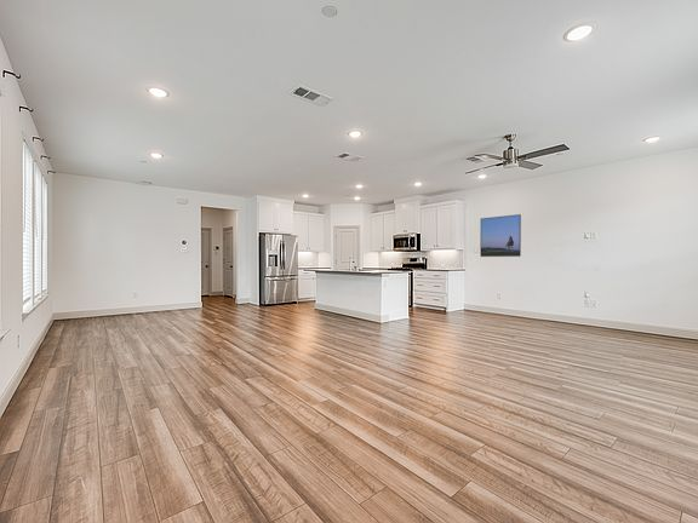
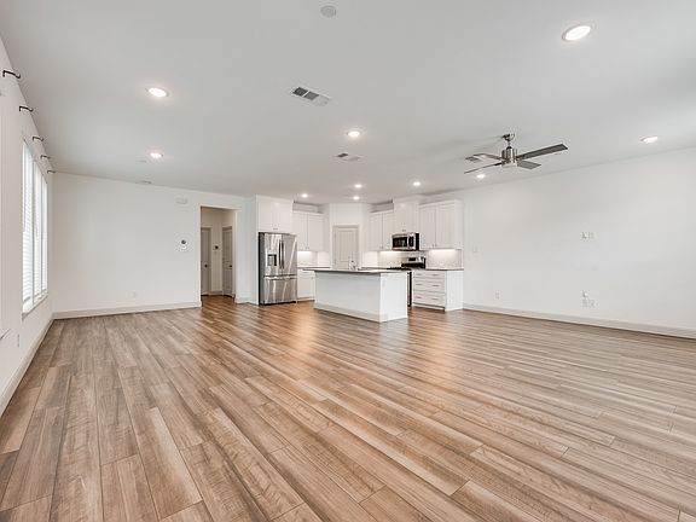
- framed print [479,213,522,258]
